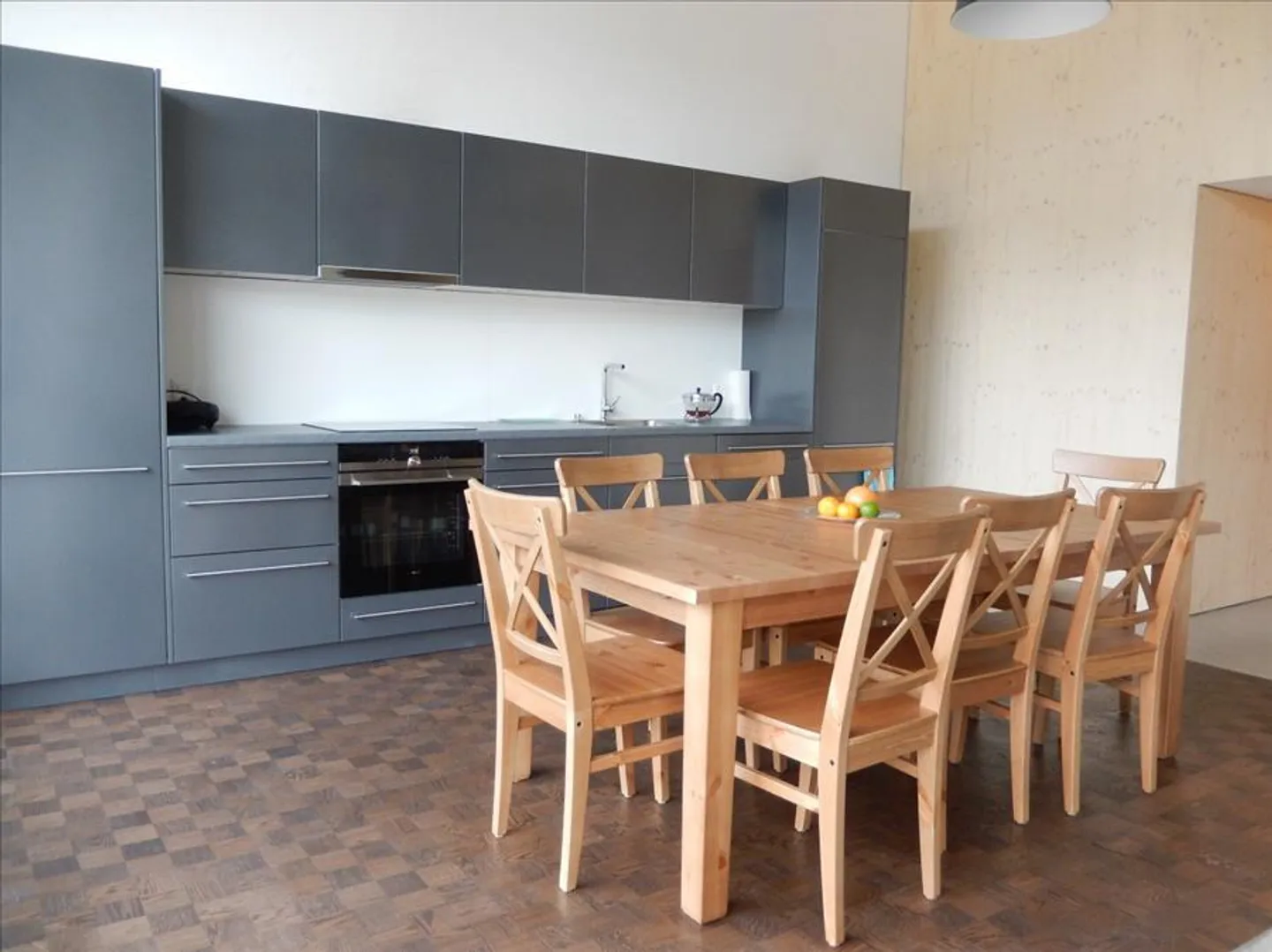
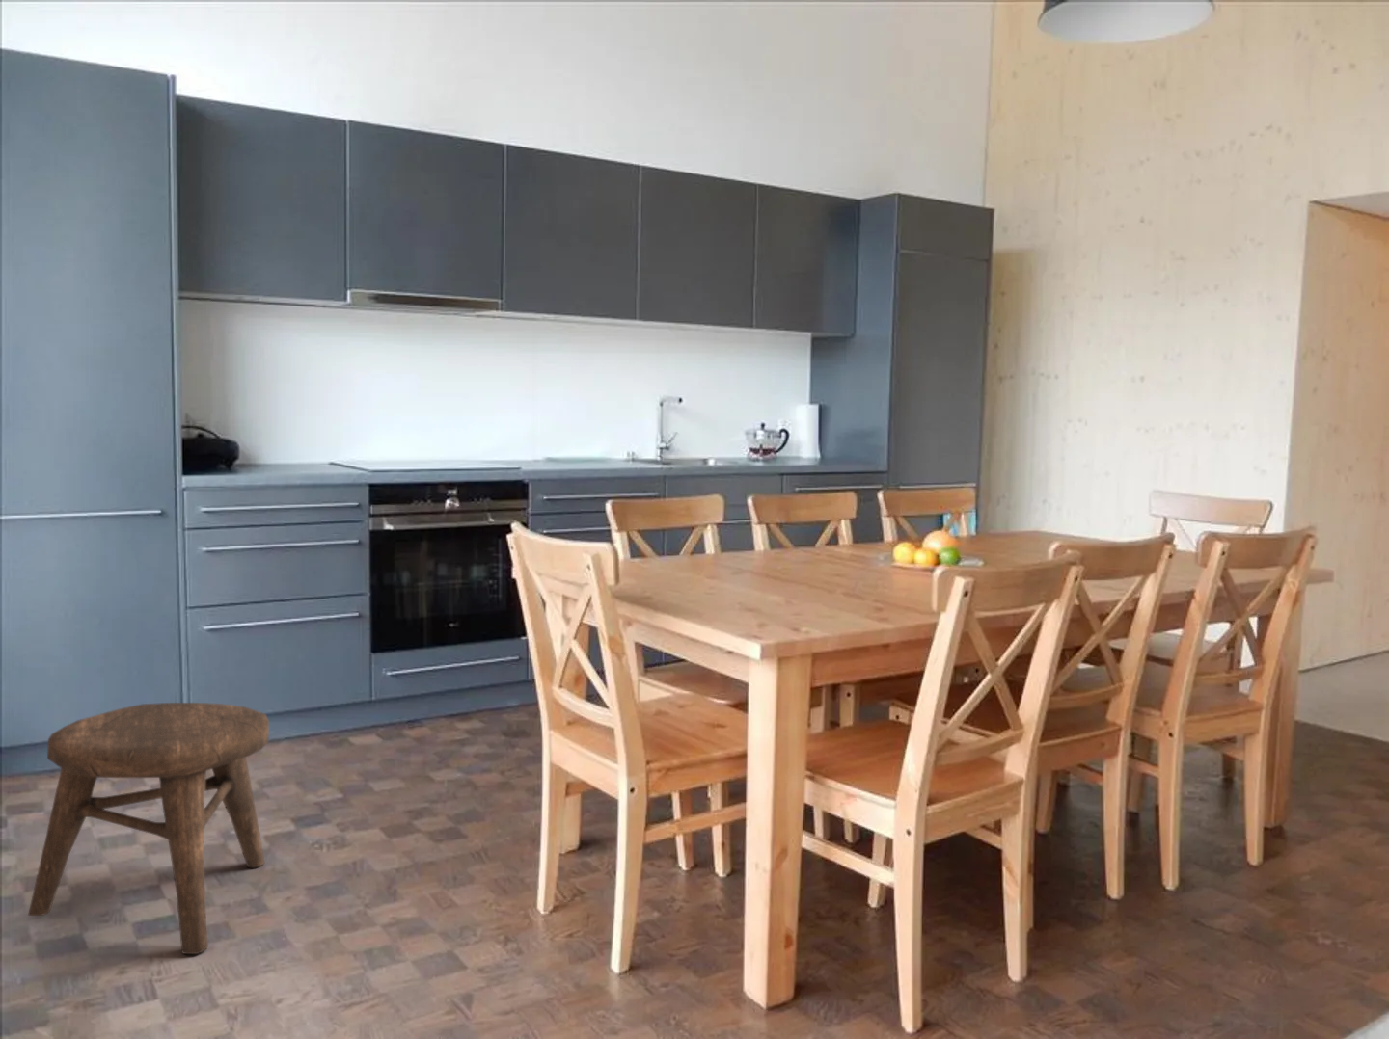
+ stool [27,702,270,955]
